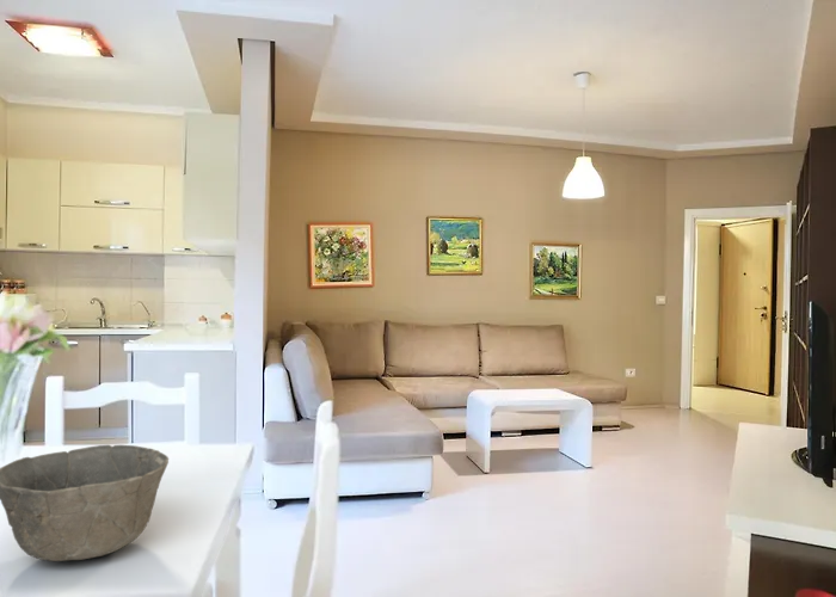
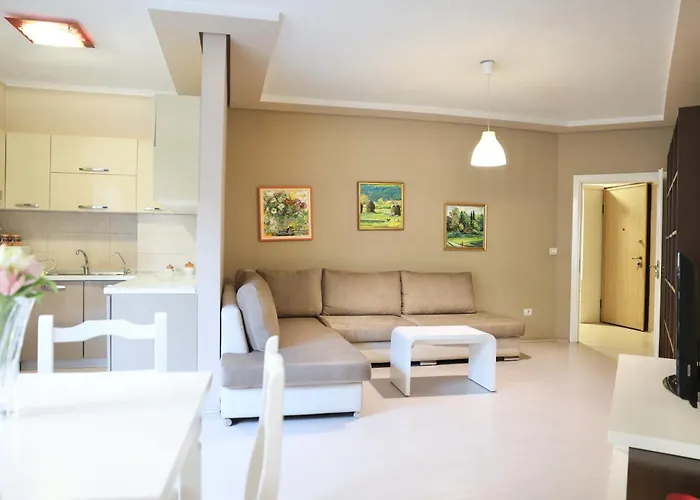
- bowl [0,444,170,562]
